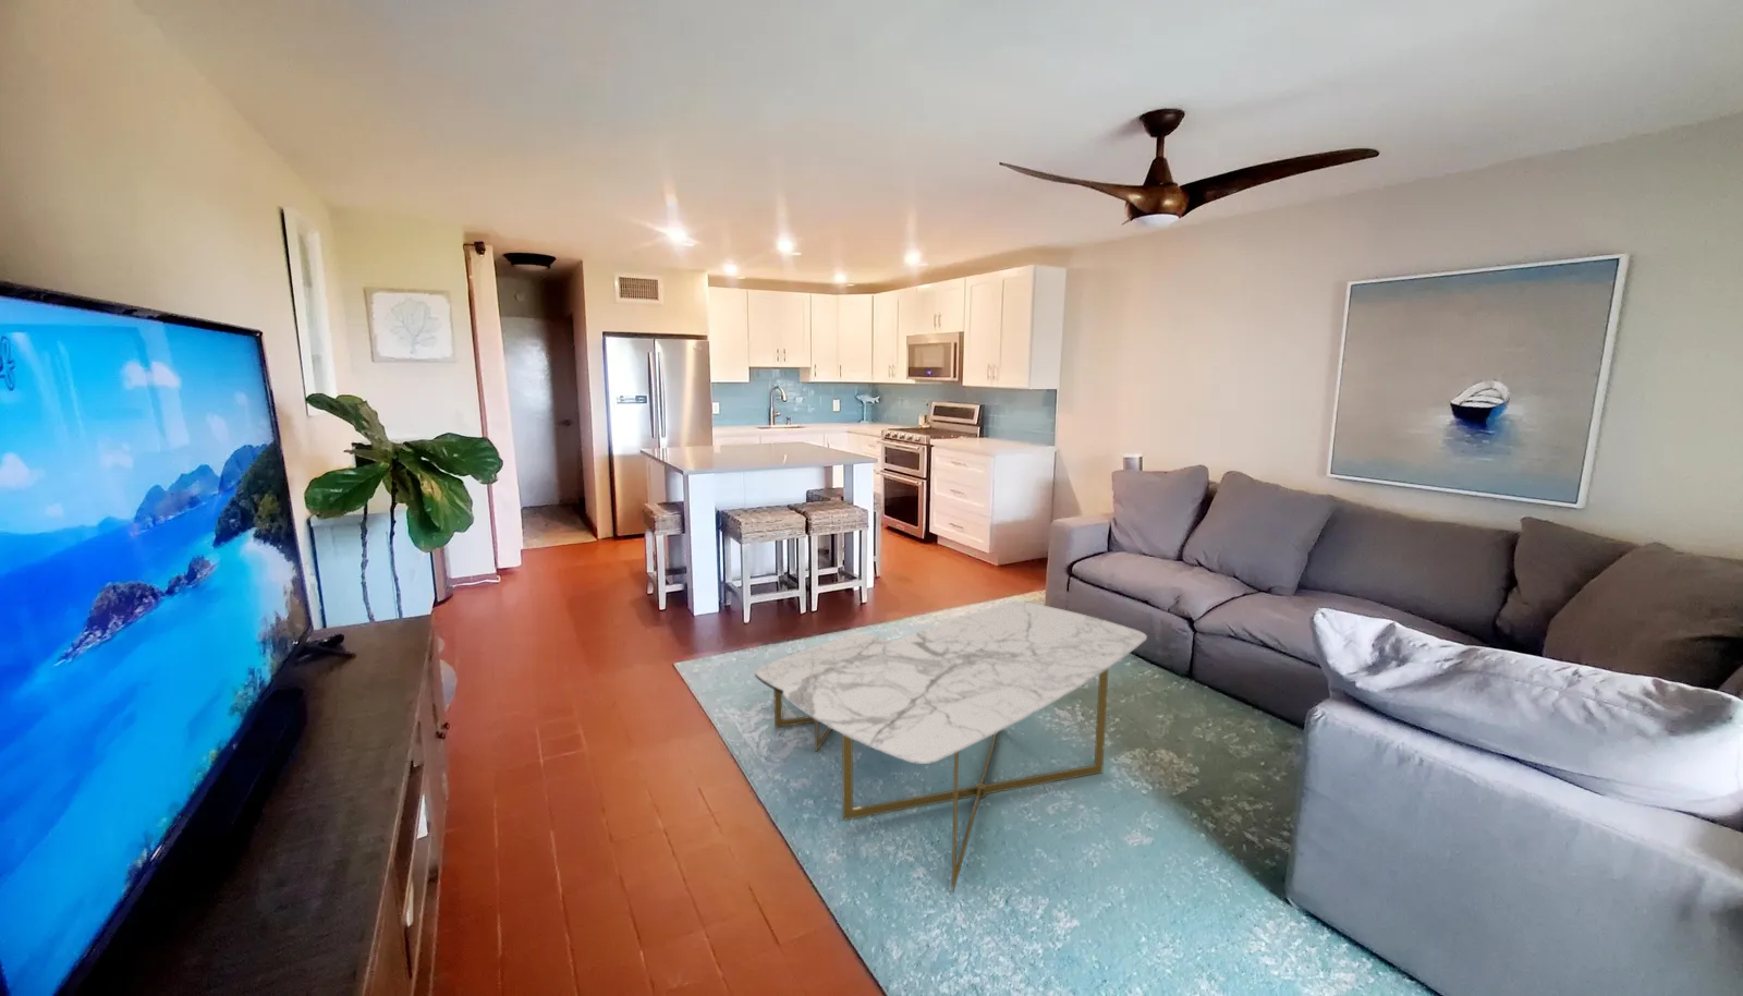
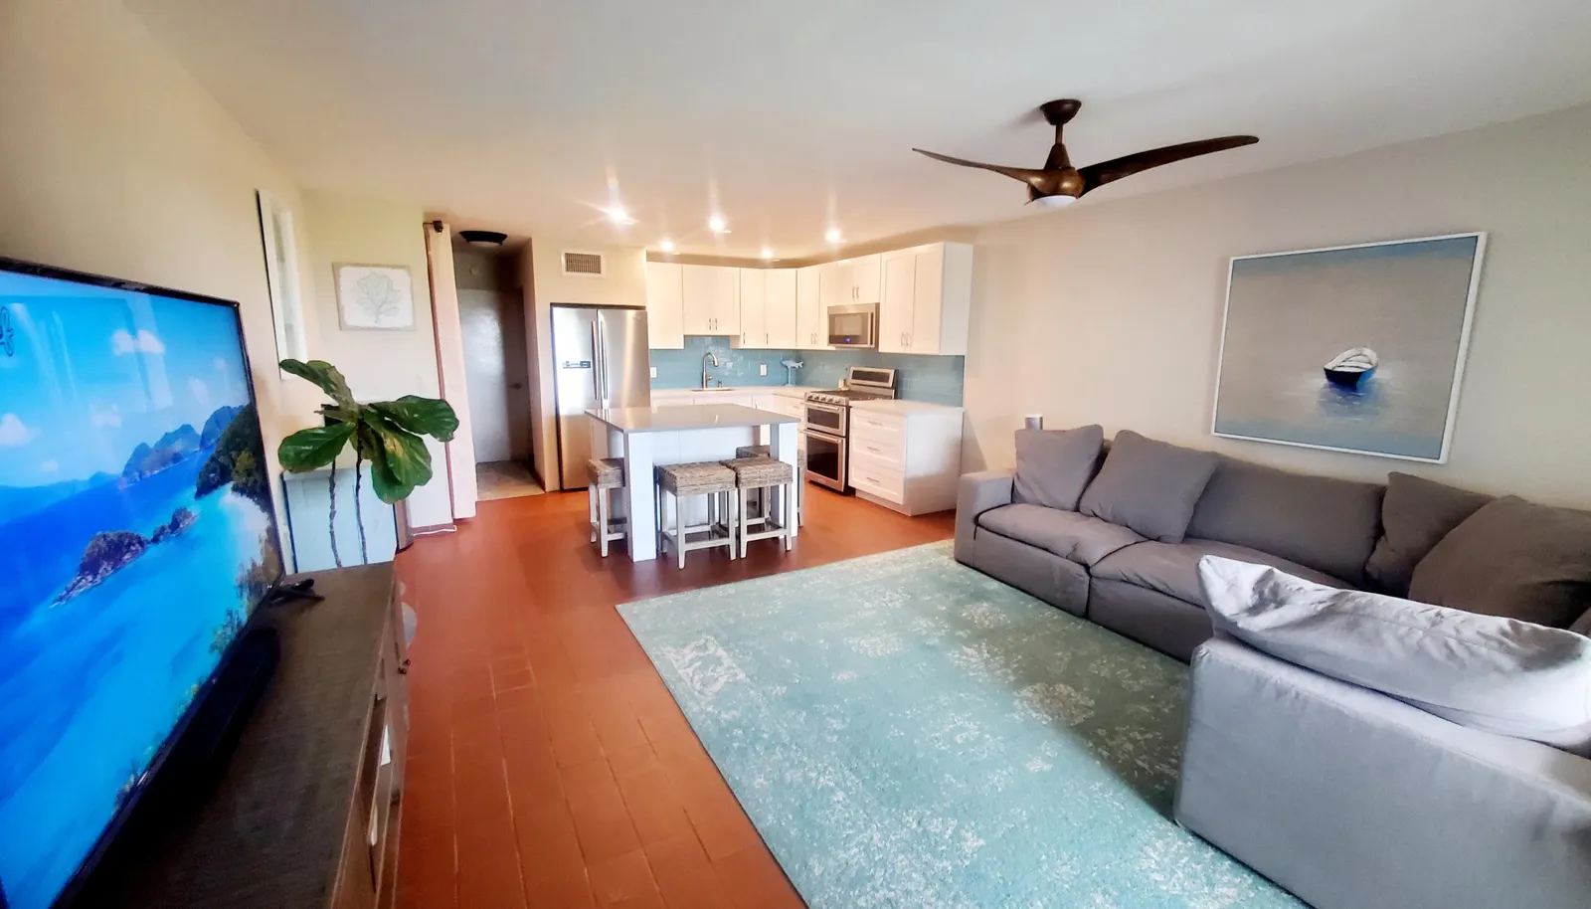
- coffee table [754,601,1148,893]
